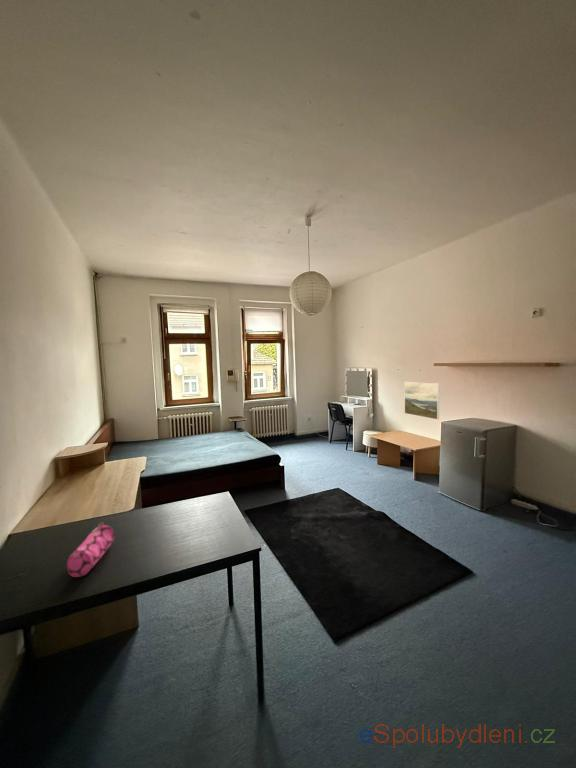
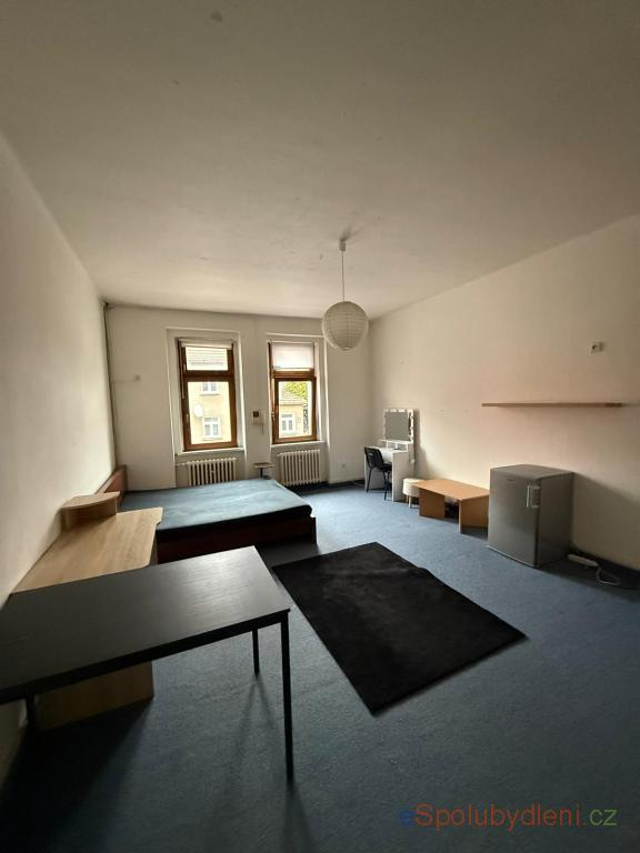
- pencil case [66,522,116,578]
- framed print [404,381,440,421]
